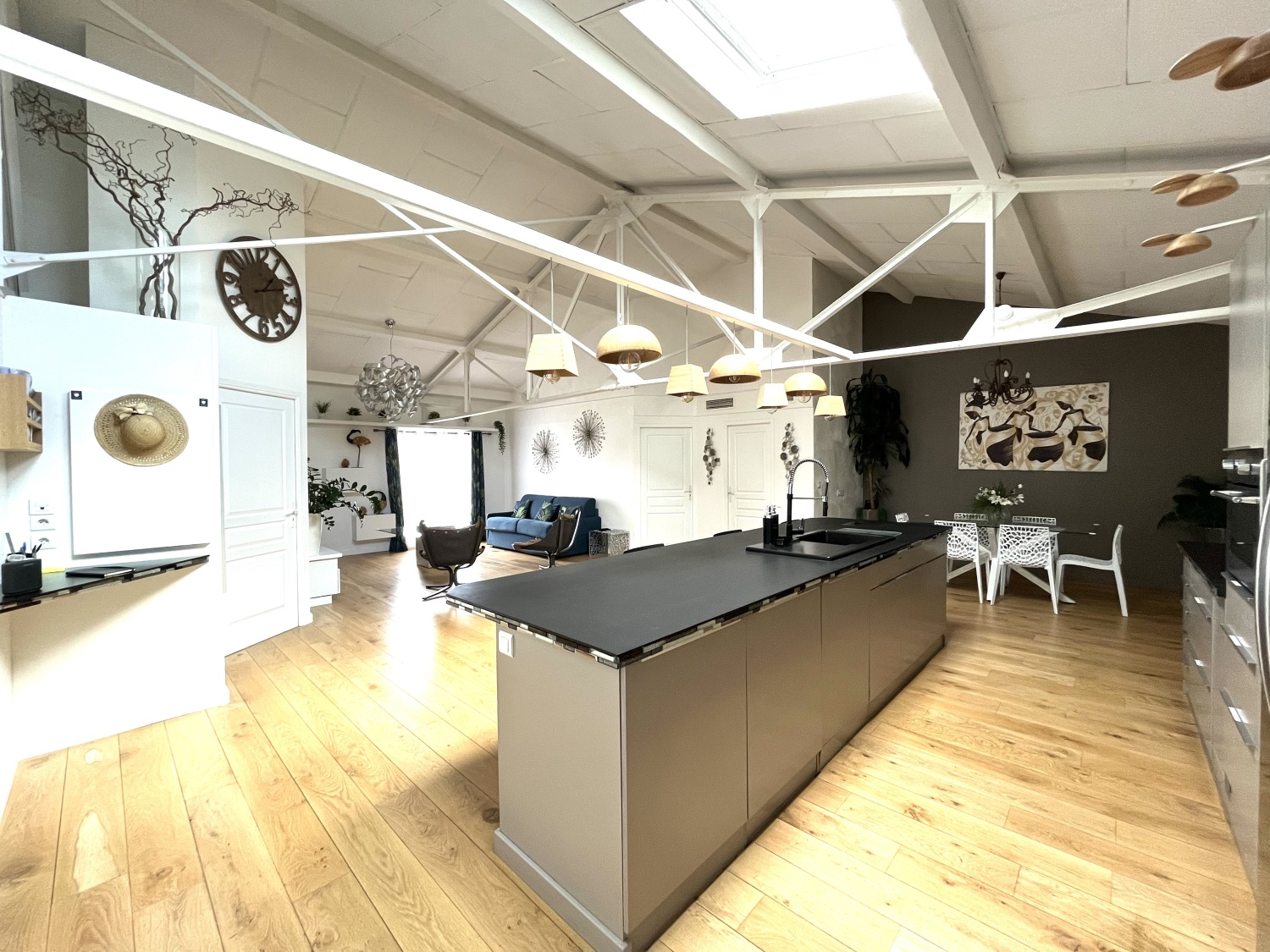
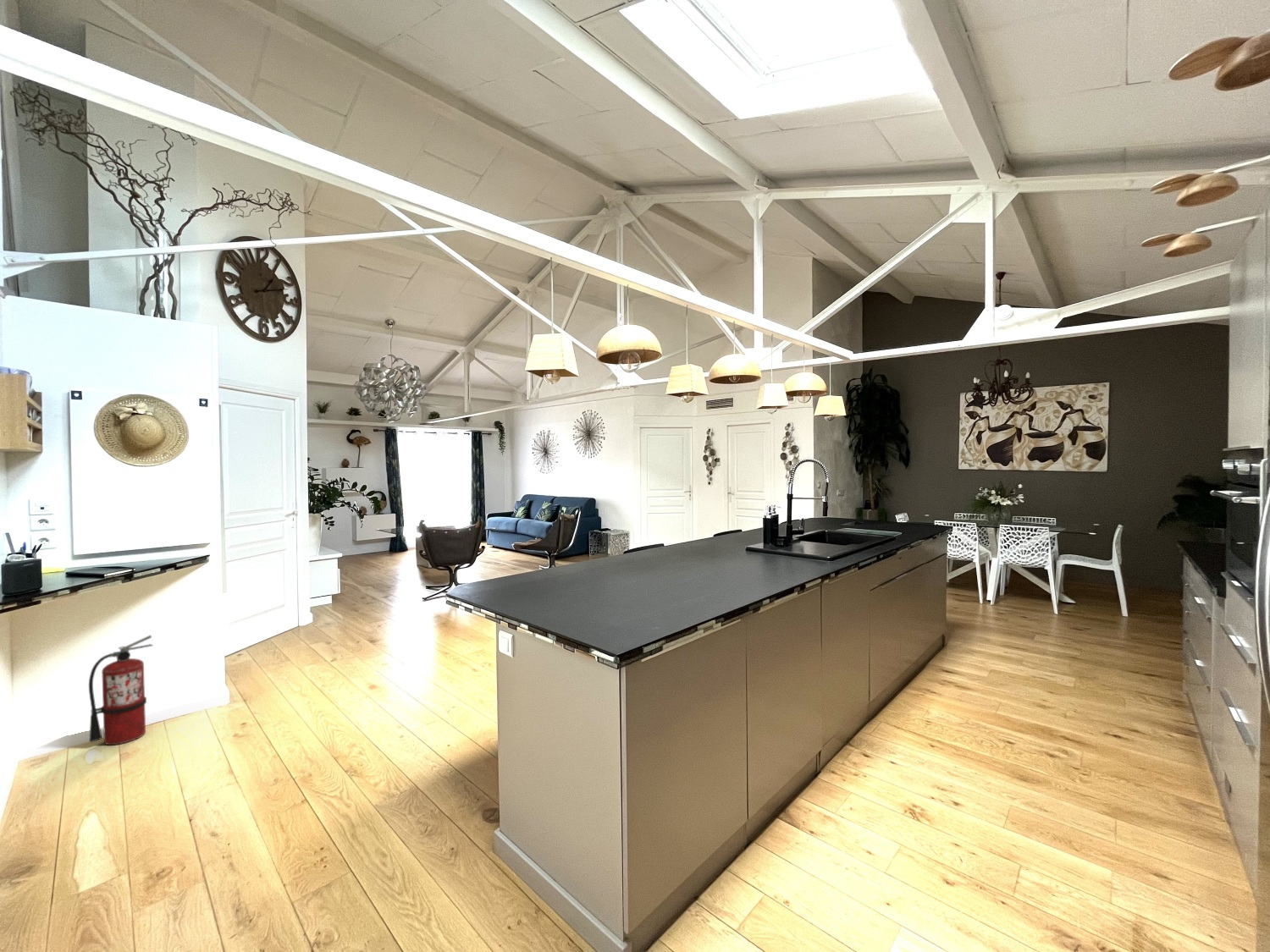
+ fire extinguisher [88,635,154,746]
